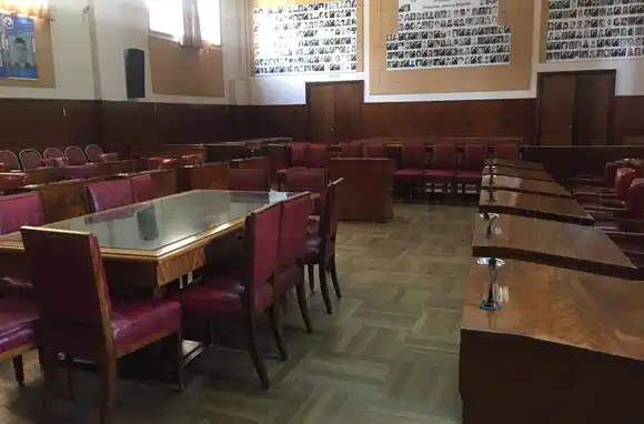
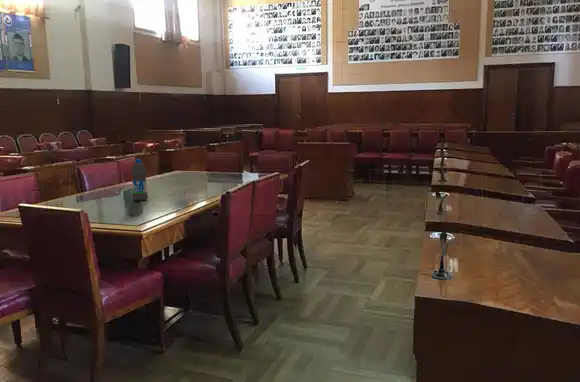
+ water bottle [131,158,149,202]
